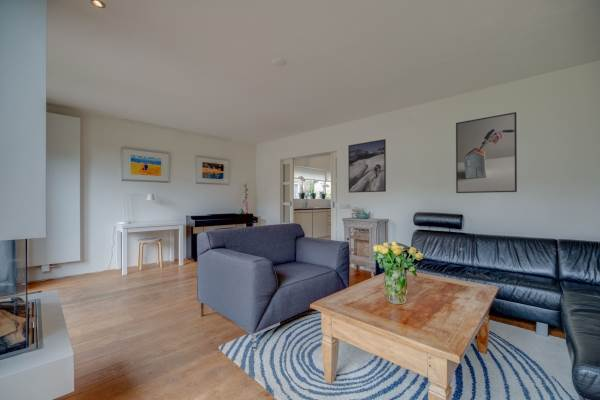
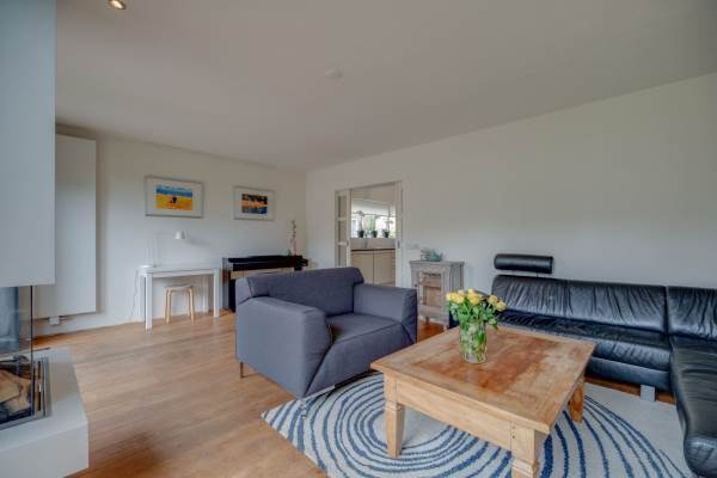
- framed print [455,111,518,194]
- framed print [347,138,387,194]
